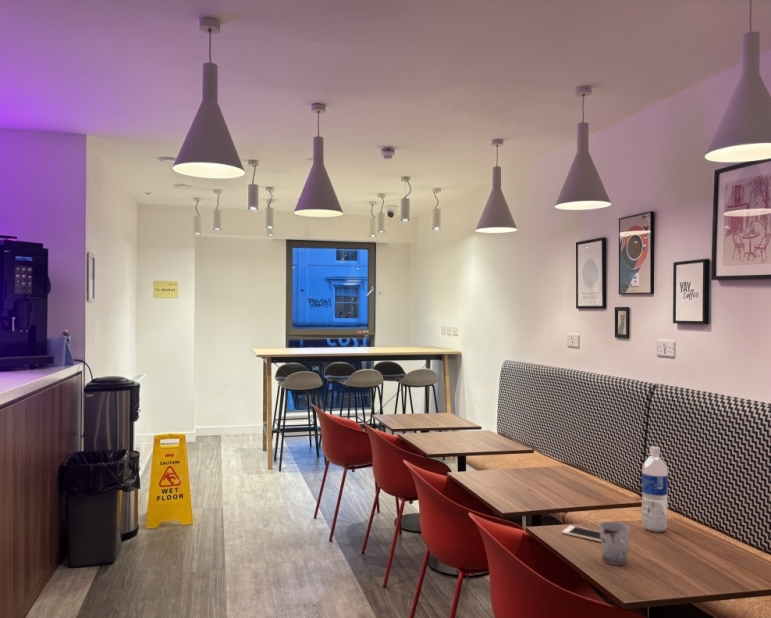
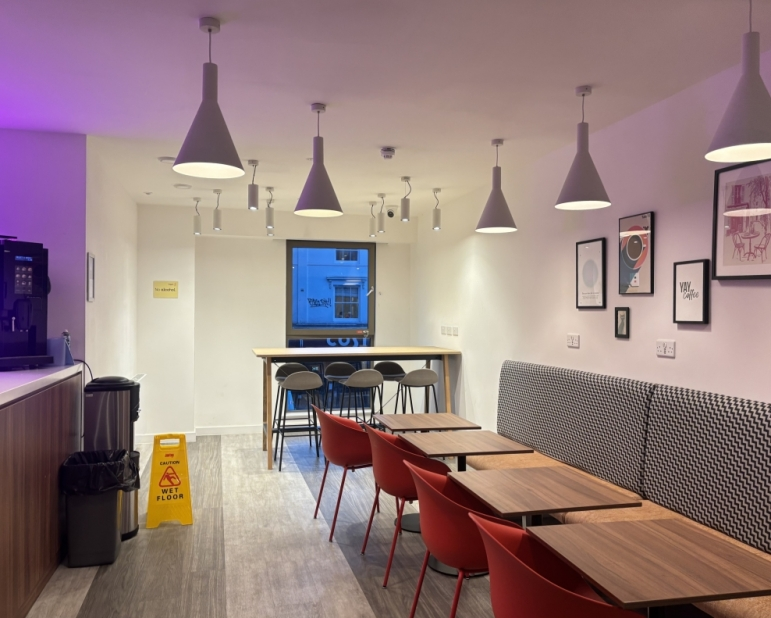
- cell phone [561,524,601,543]
- cup [598,521,632,566]
- water bottle [641,445,669,533]
